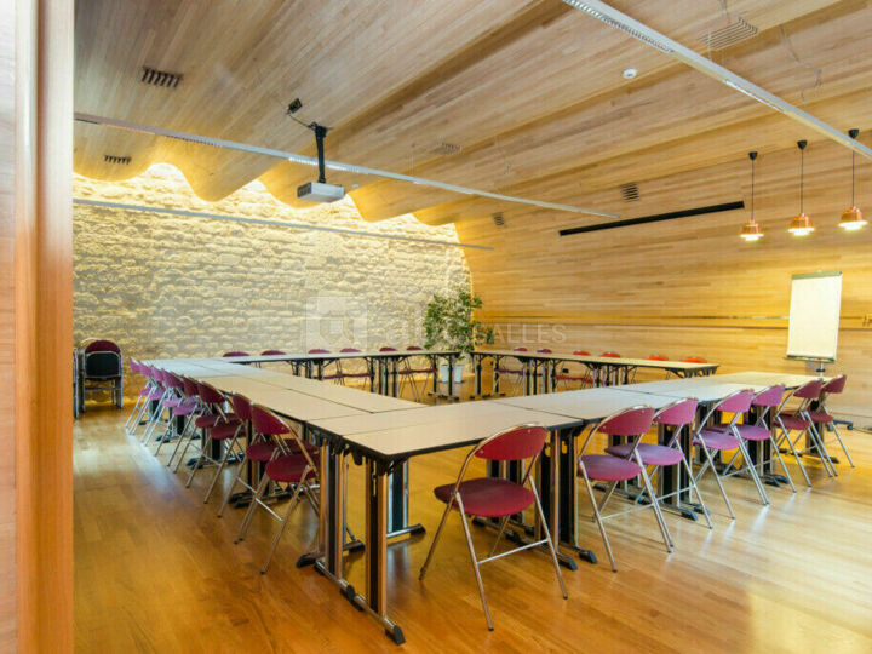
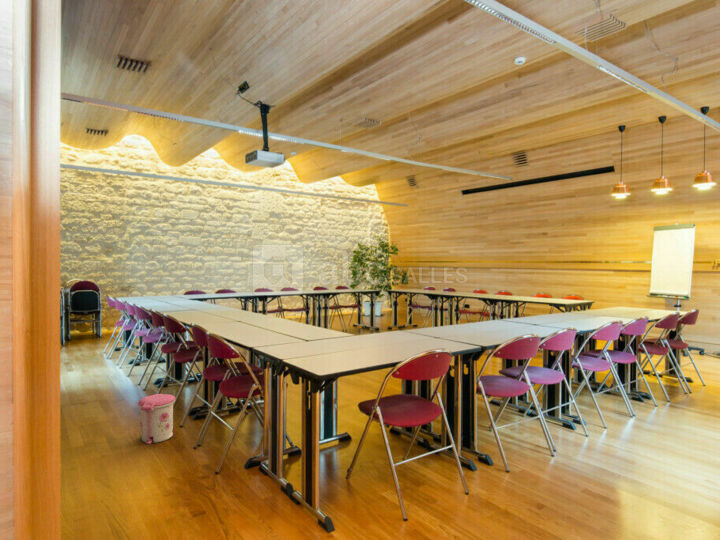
+ trash can [137,393,176,446]
